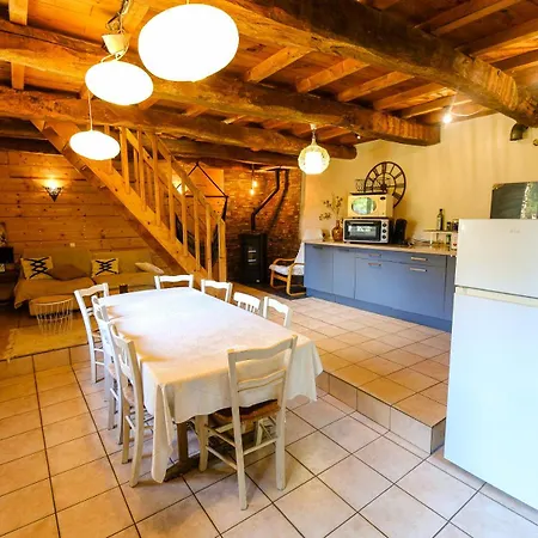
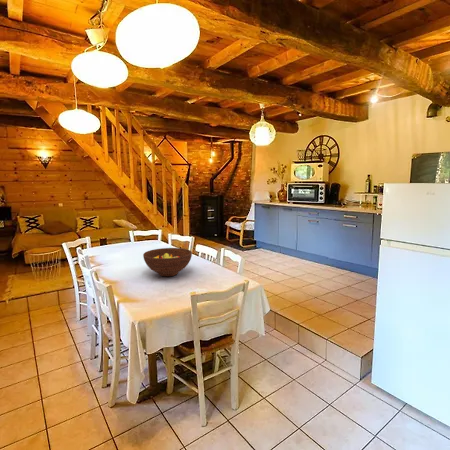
+ fruit bowl [142,247,193,277]
